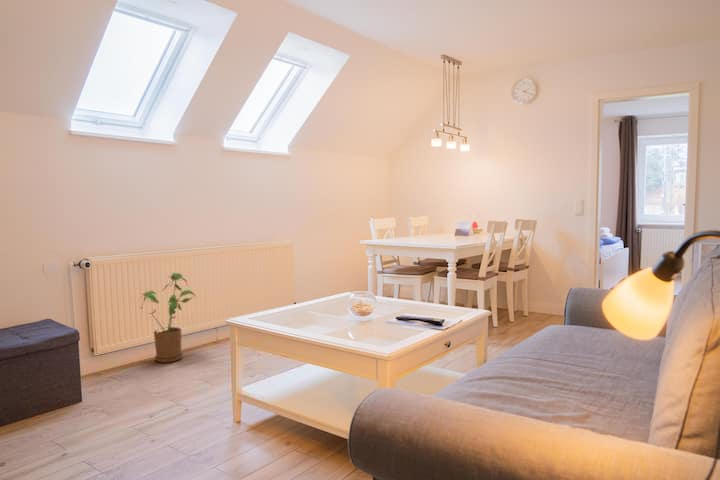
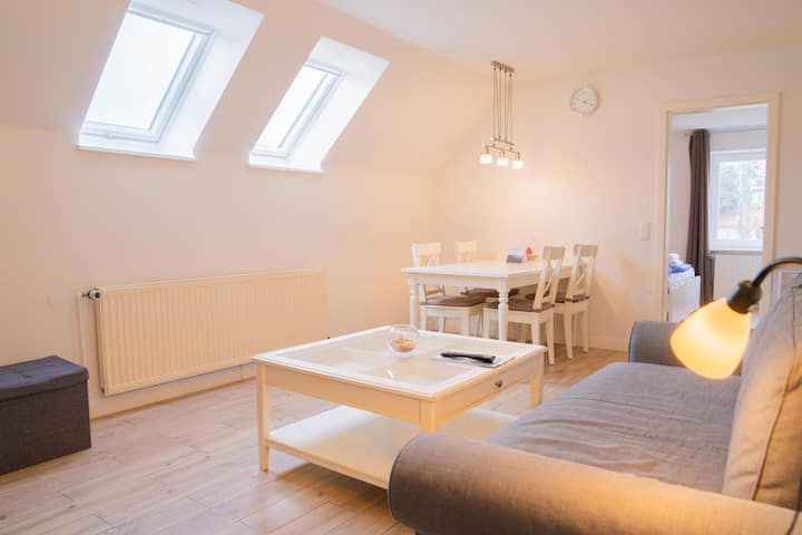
- house plant [140,272,198,364]
